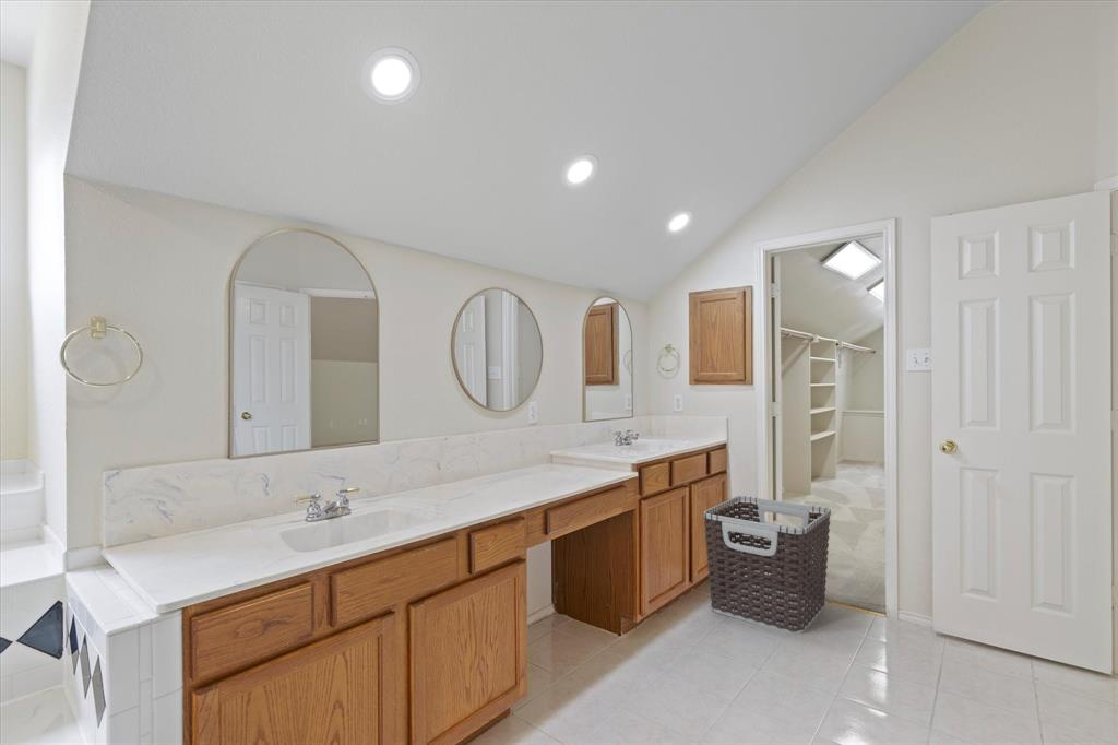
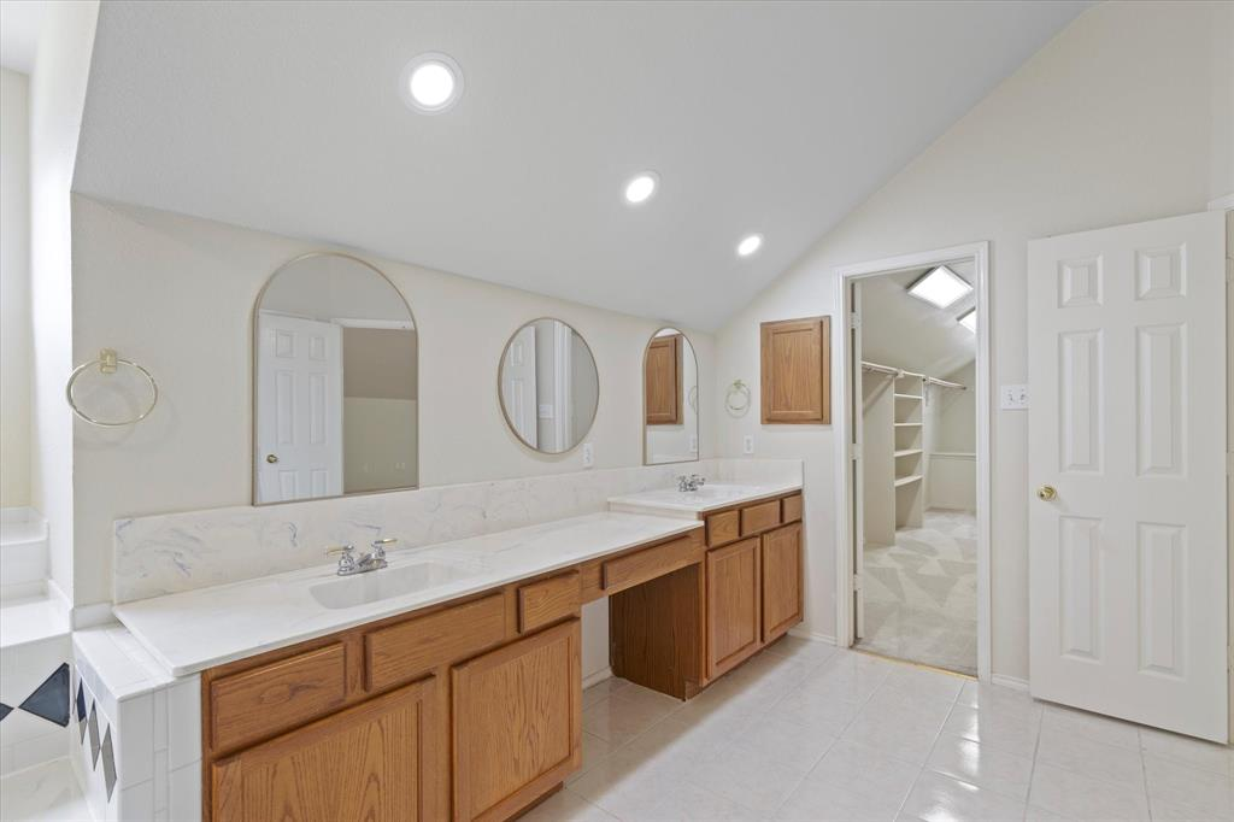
- clothes hamper [702,495,832,636]
